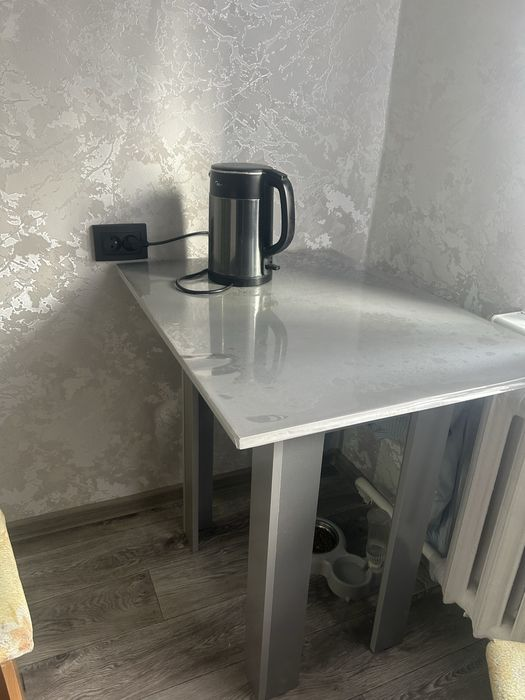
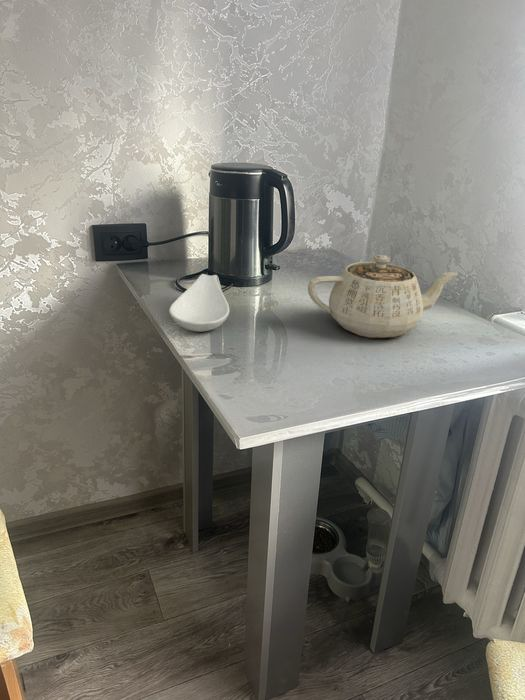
+ teapot [307,254,459,339]
+ spoon rest [168,273,230,333]
